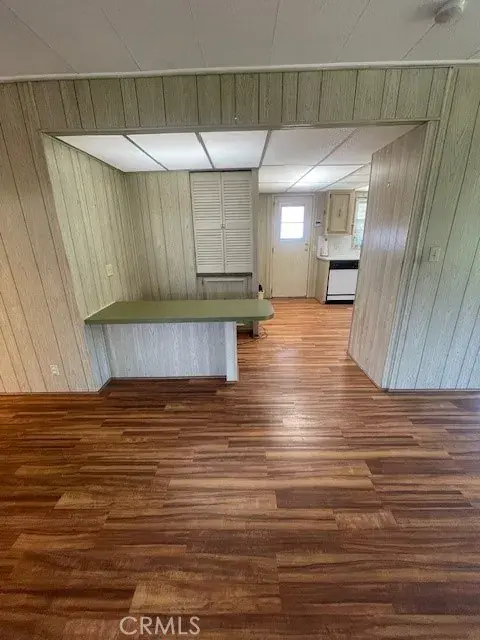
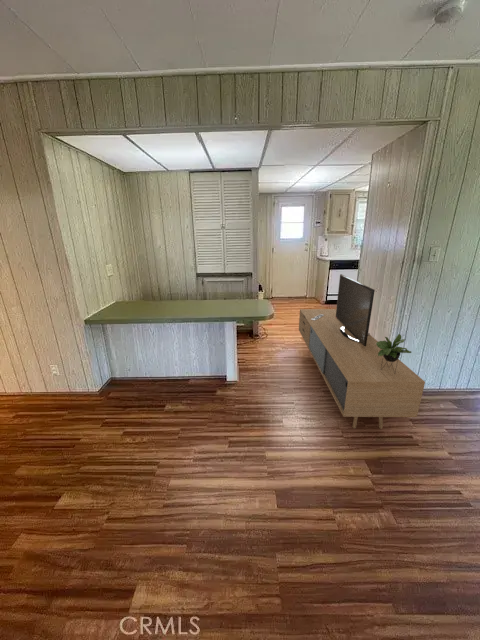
+ media console [298,273,426,430]
